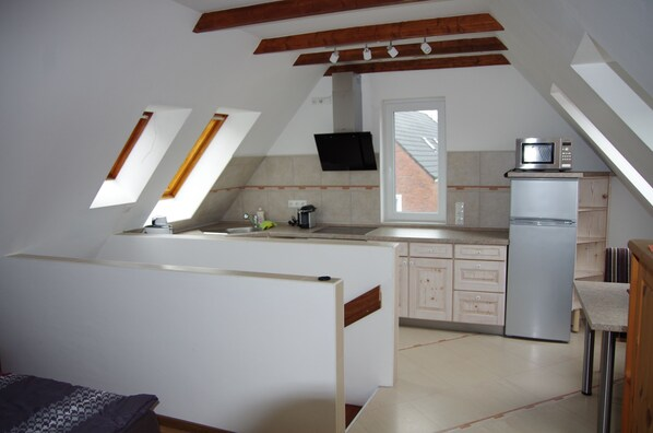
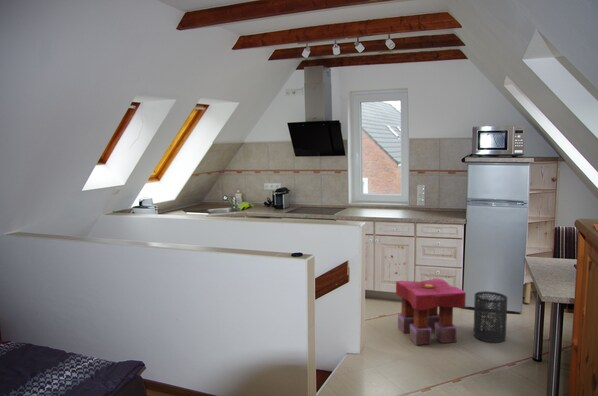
+ stool [395,278,467,346]
+ trash can [472,290,508,343]
